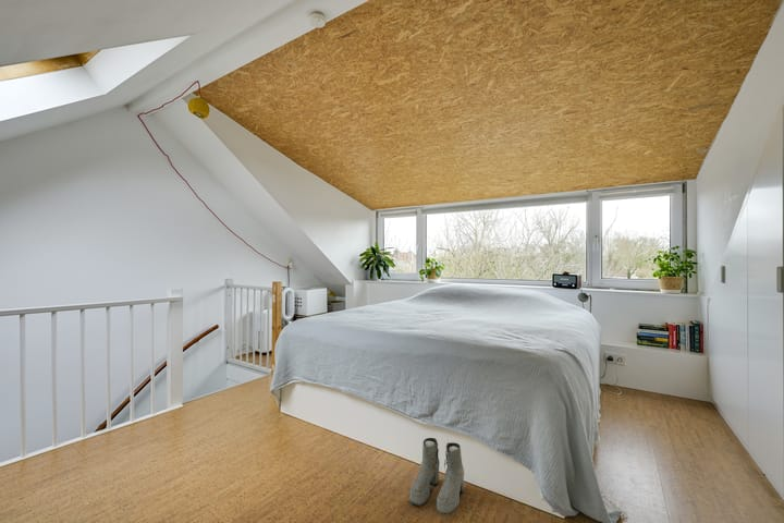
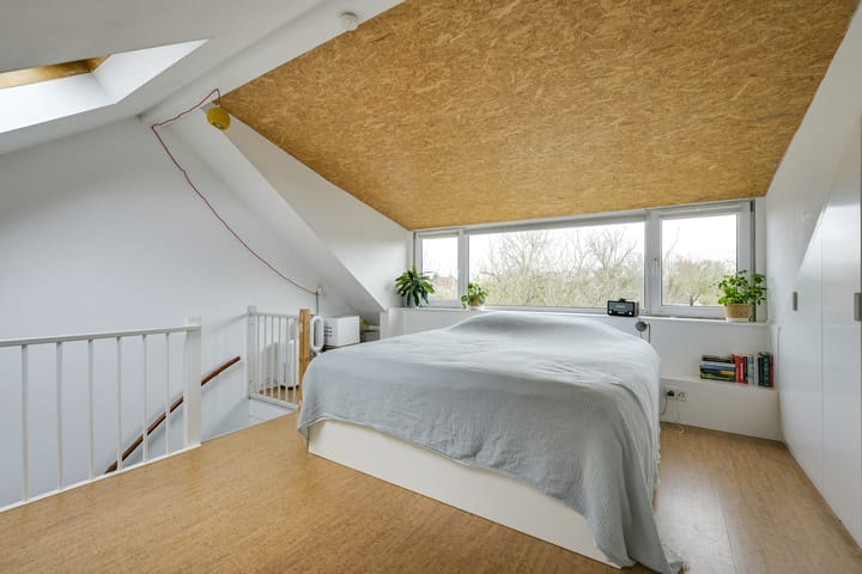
- boots [409,437,465,515]
